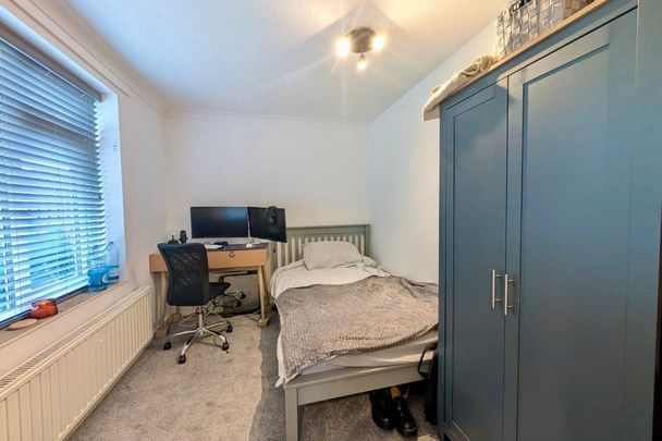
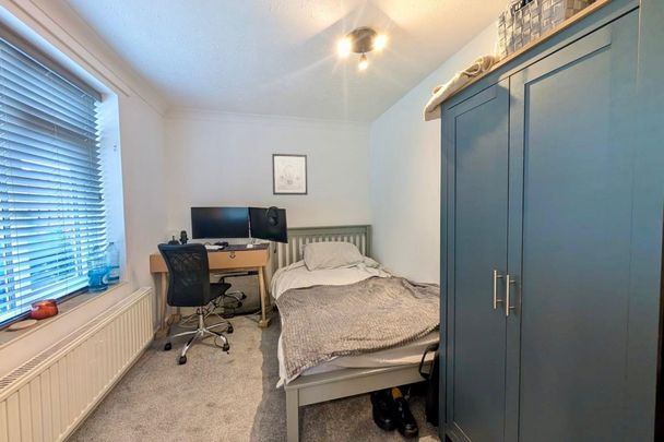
+ wall art [271,153,309,196]
